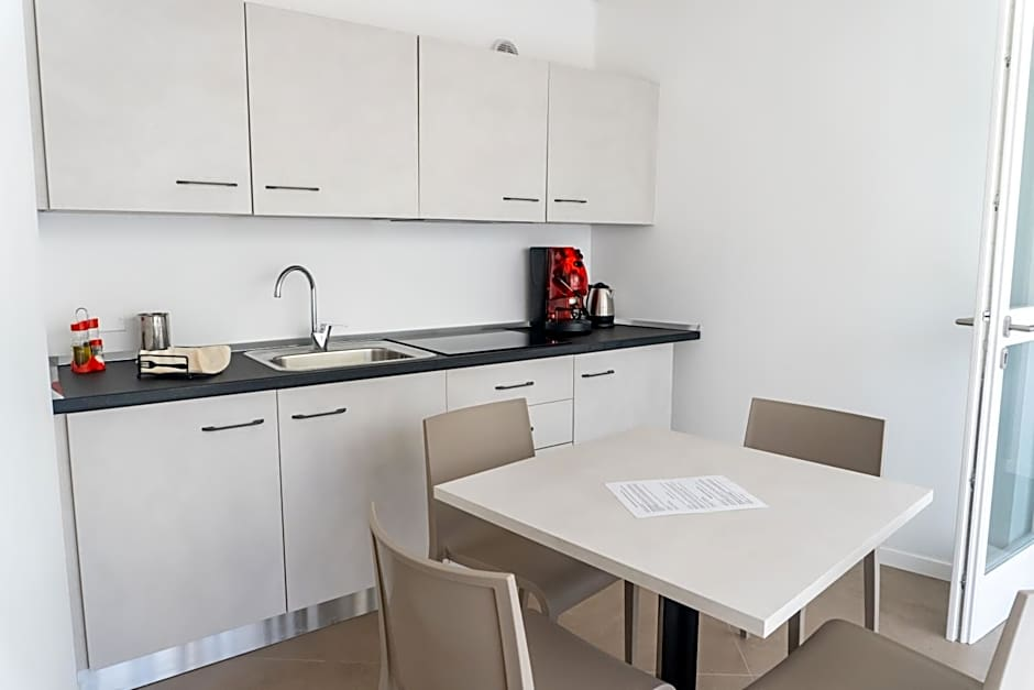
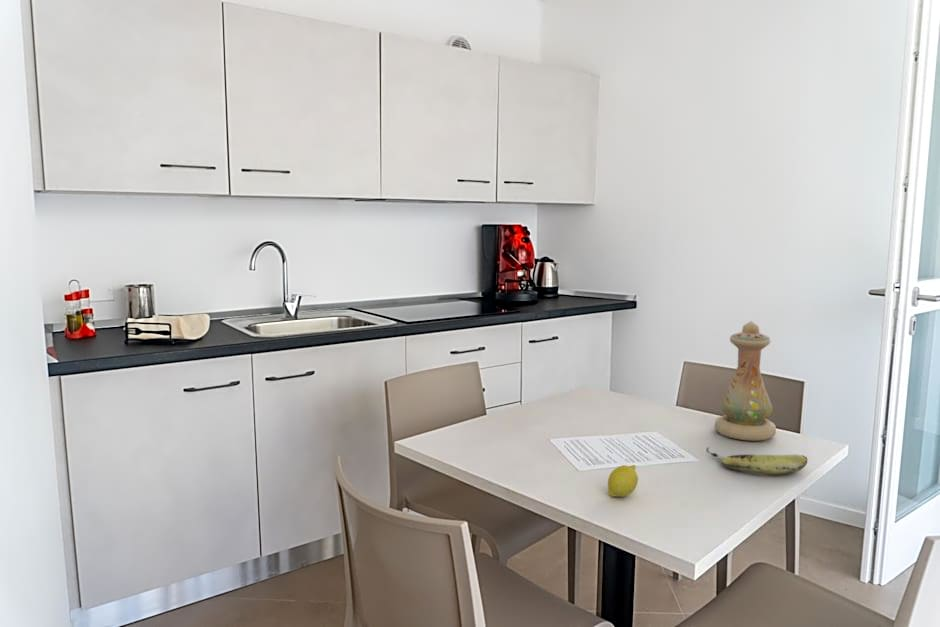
+ fruit [607,464,639,498]
+ vase [713,320,777,442]
+ fruit [705,446,808,475]
